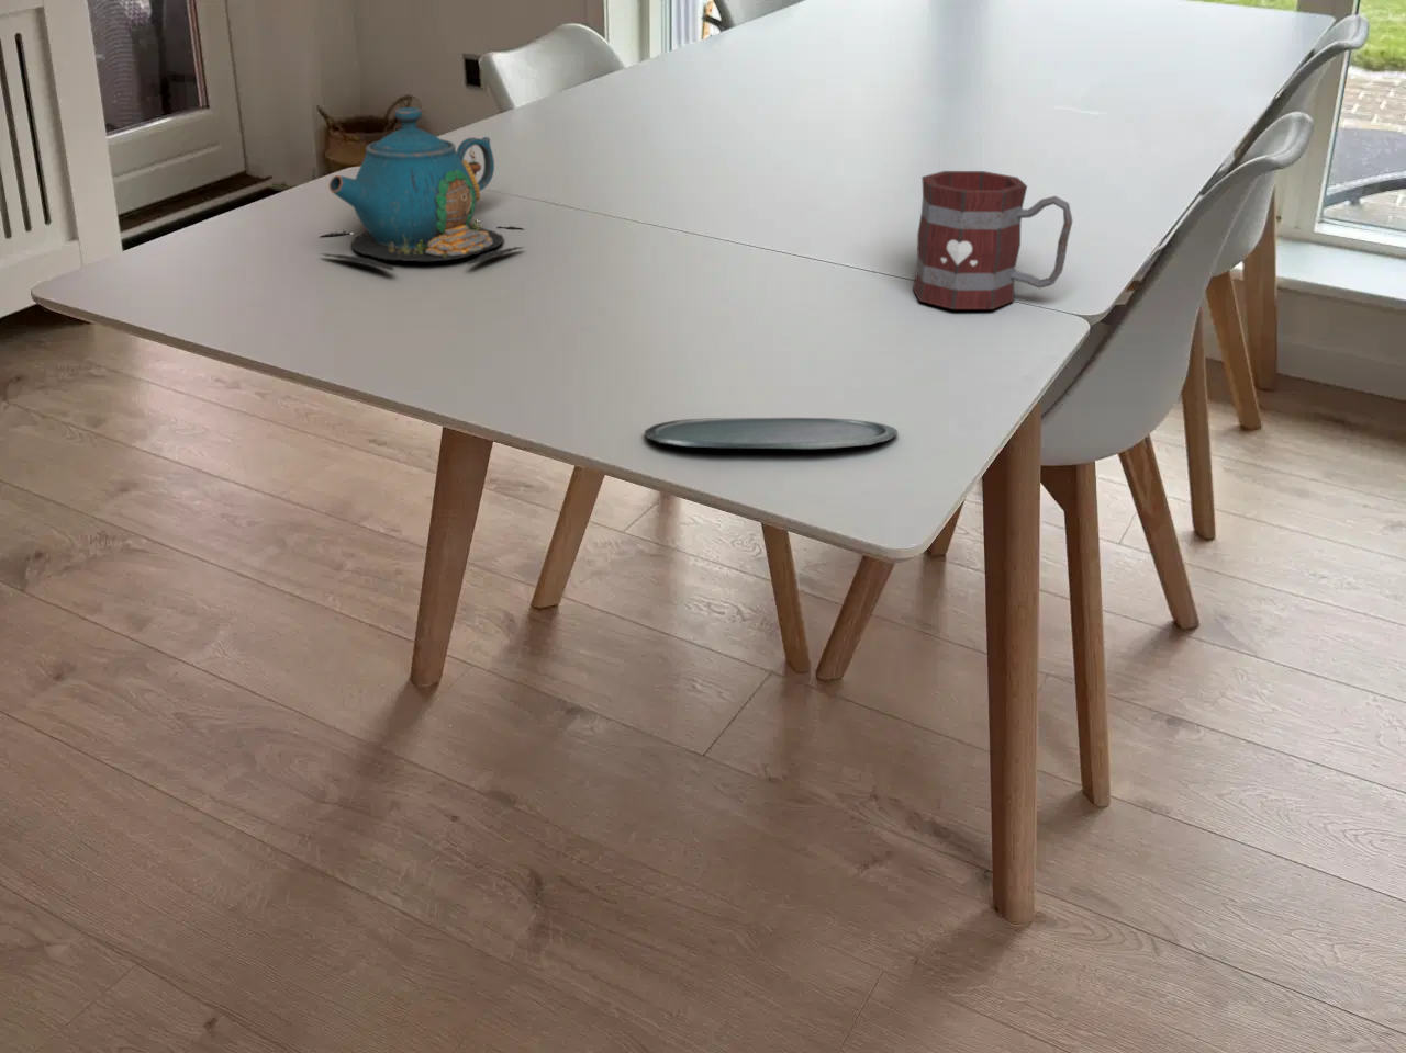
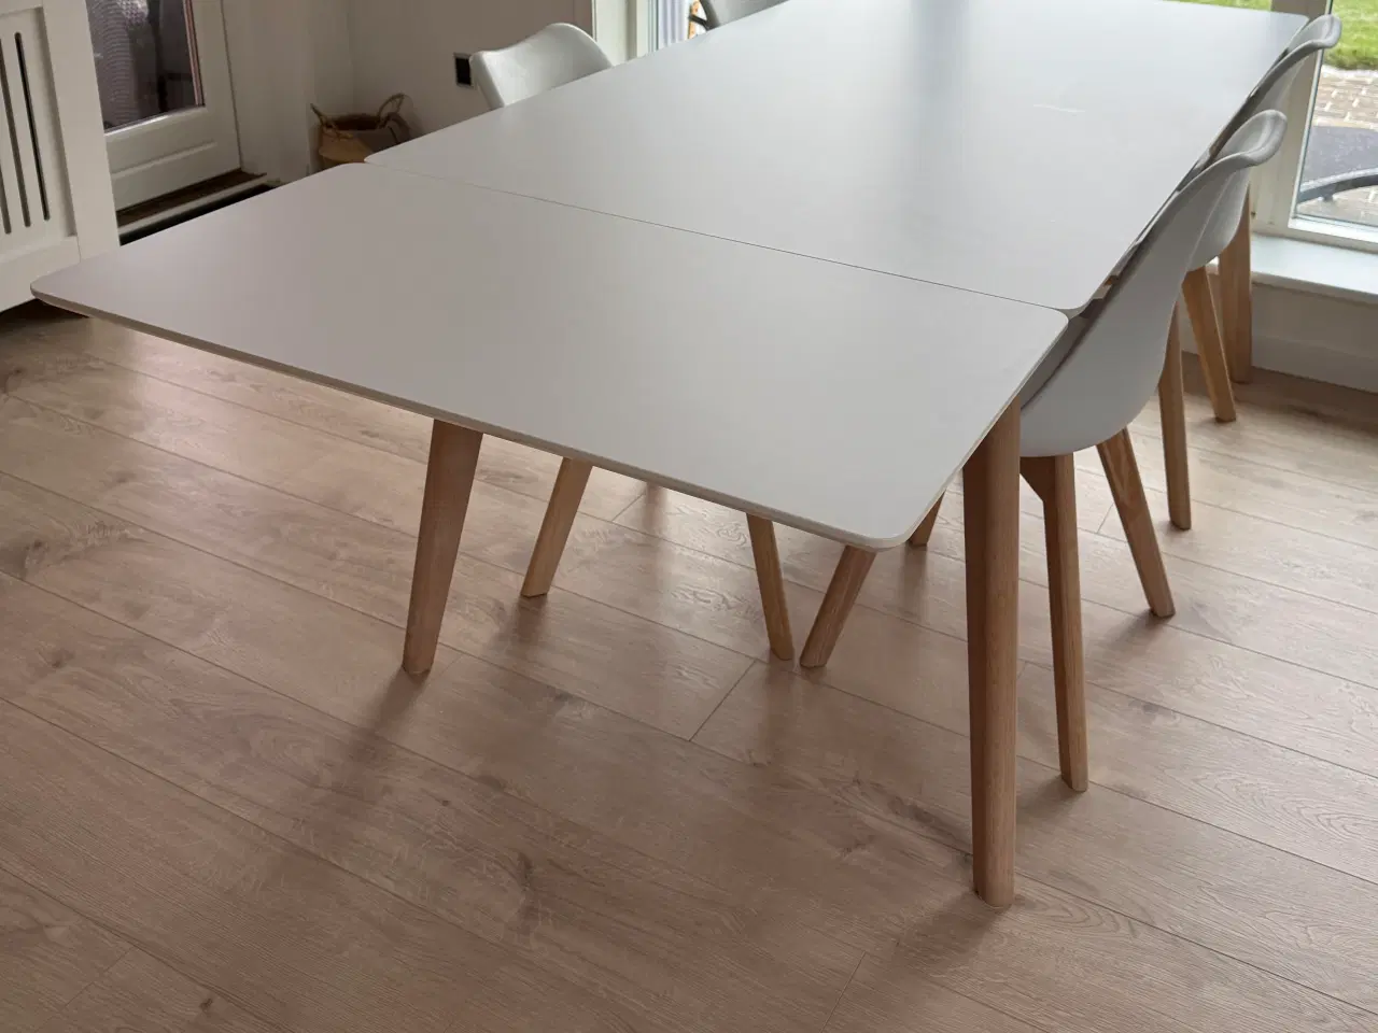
- mug [912,170,1074,311]
- oval tray [643,417,899,450]
- teapot [319,106,528,273]
